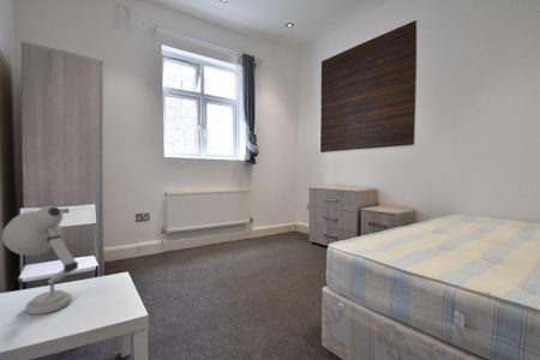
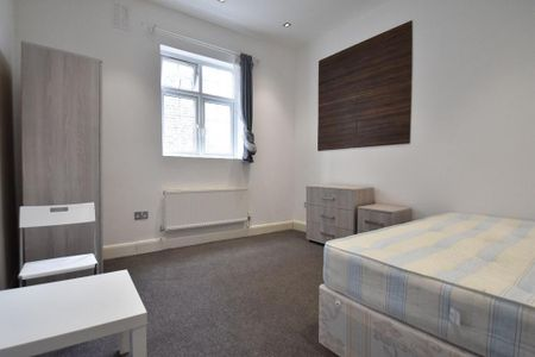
- desk lamp [1,205,79,316]
